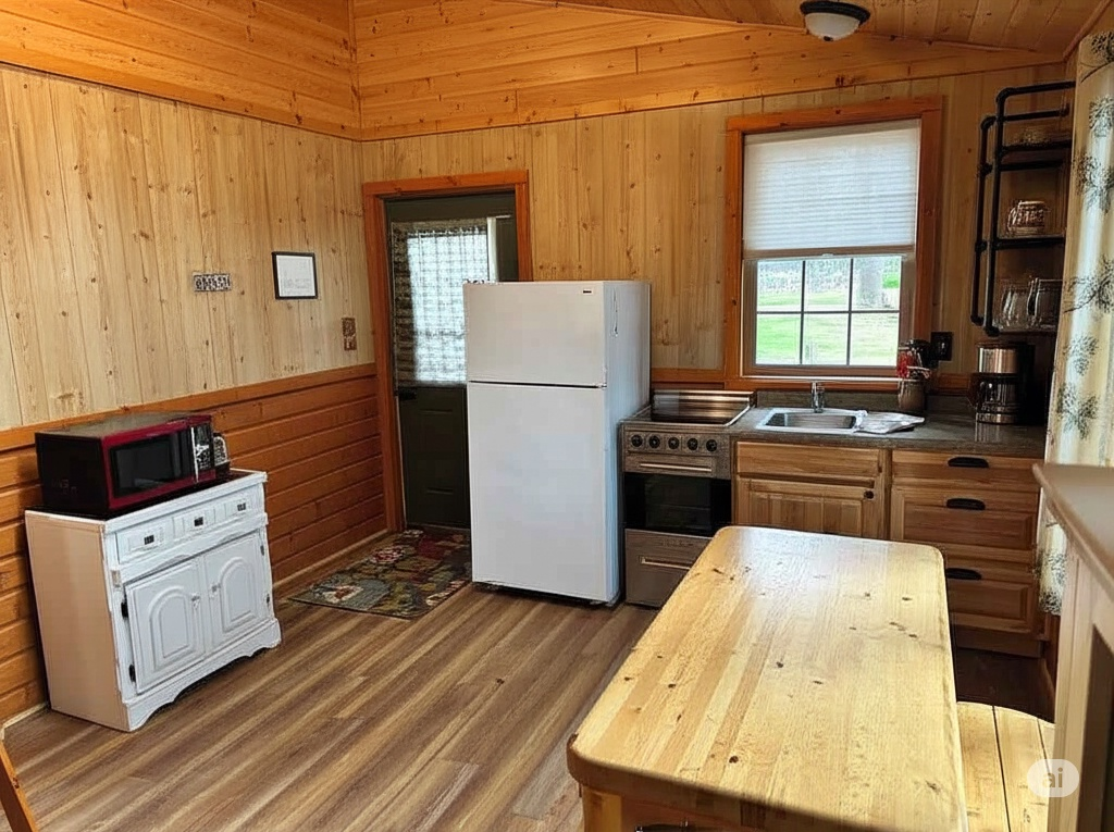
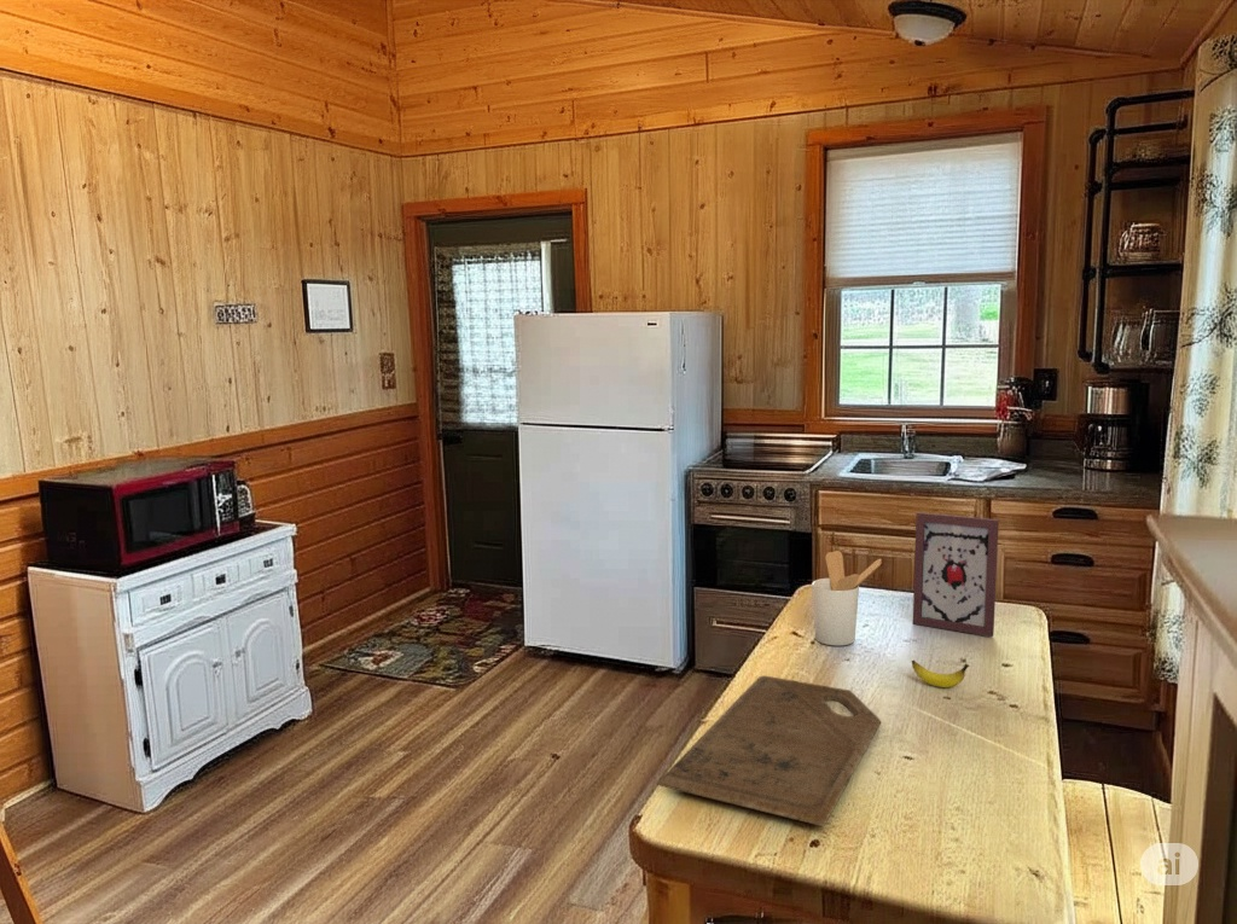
+ cutting board [656,674,882,827]
+ picture frame [912,511,1000,638]
+ utensil holder [811,550,883,647]
+ banana [911,658,970,688]
